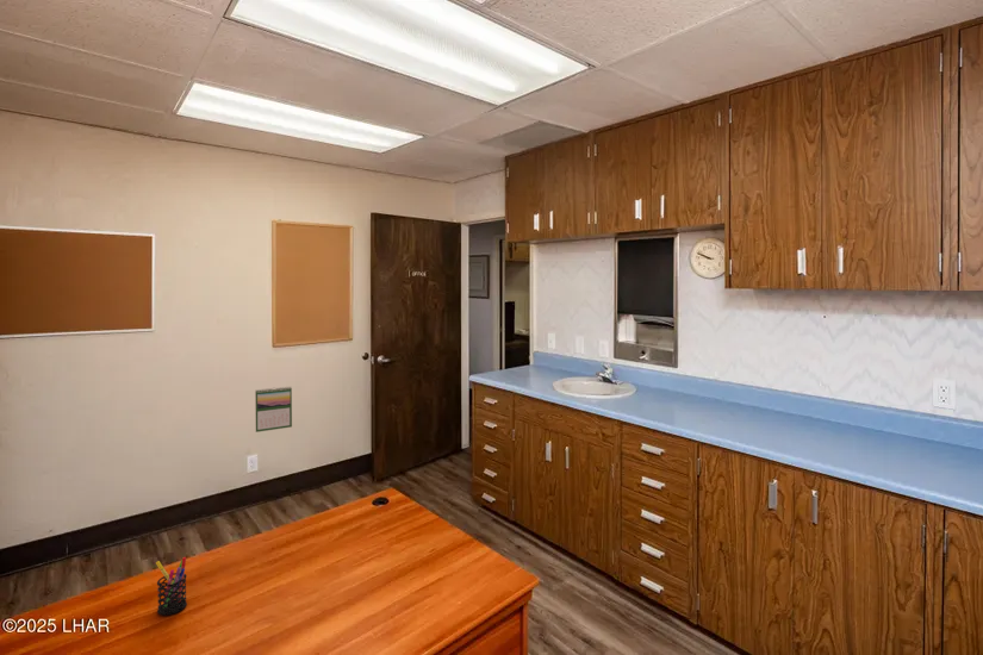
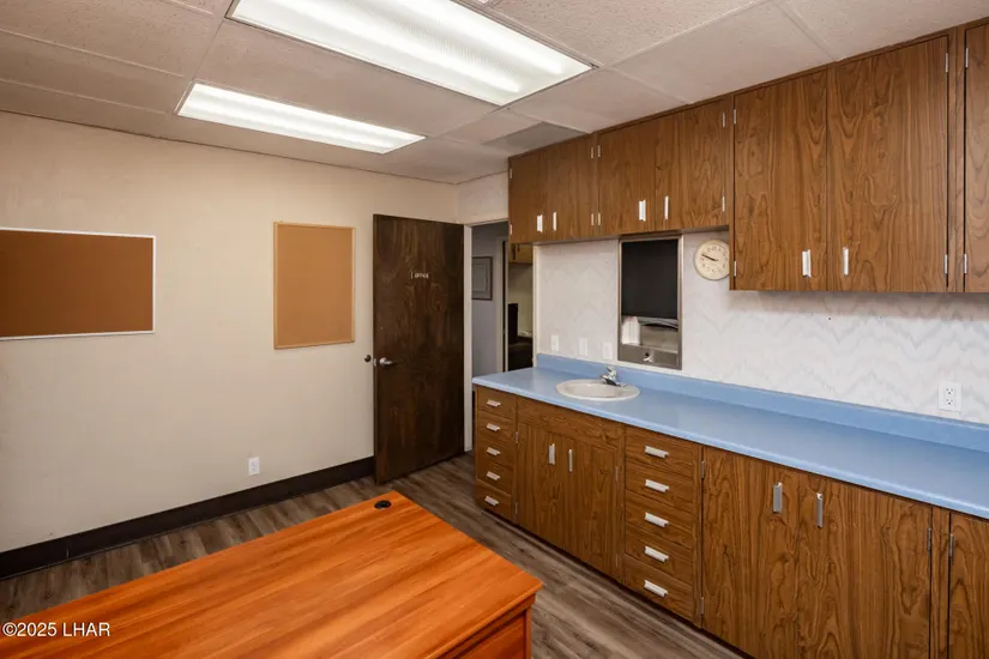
- pen holder [155,556,188,616]
- calendar [254,386,293,433]
